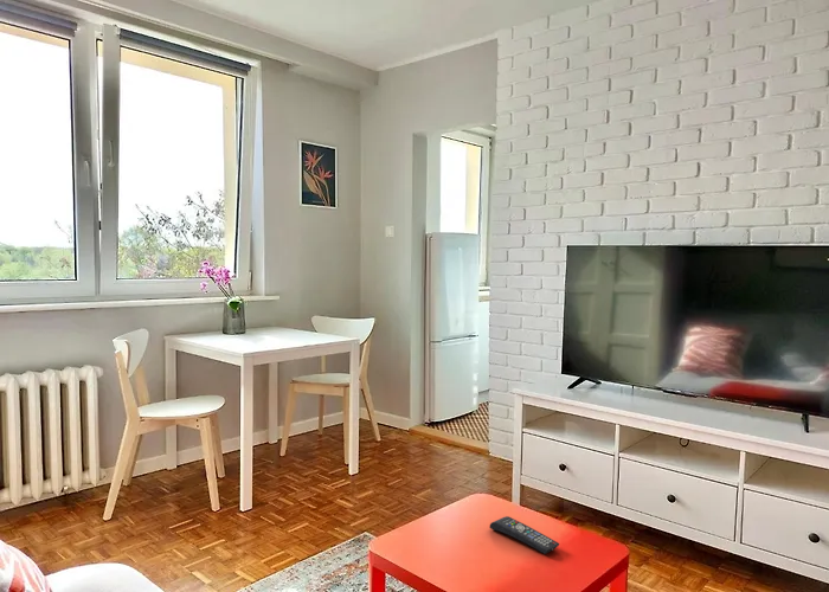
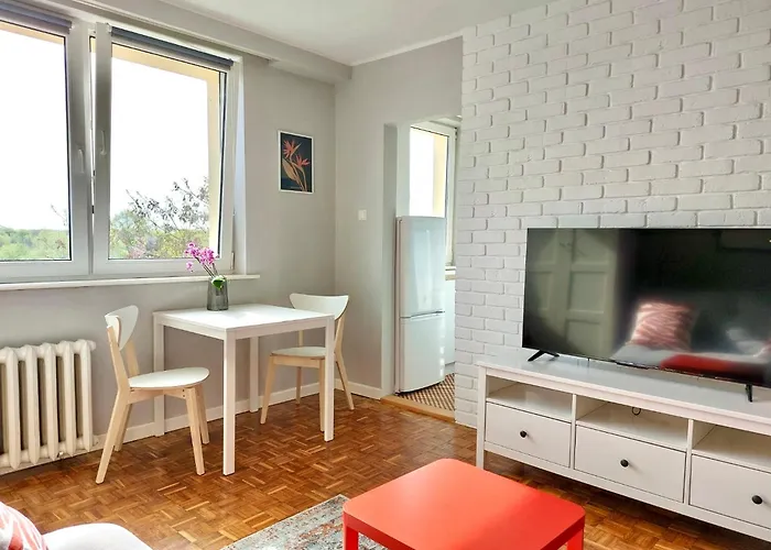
- remote control [488,515,560,554]
